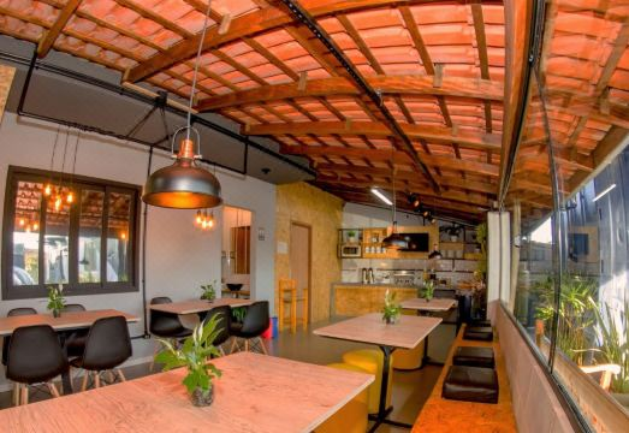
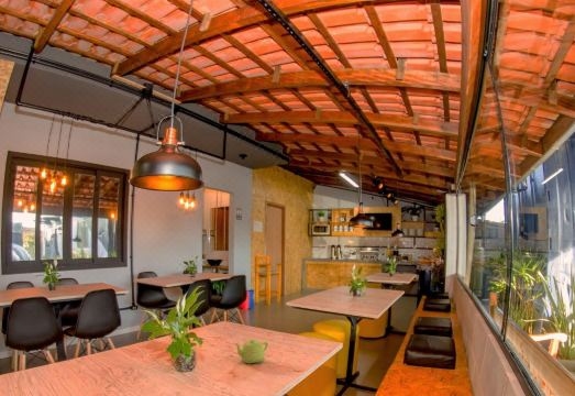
+ teapot [234,338,269,365]
